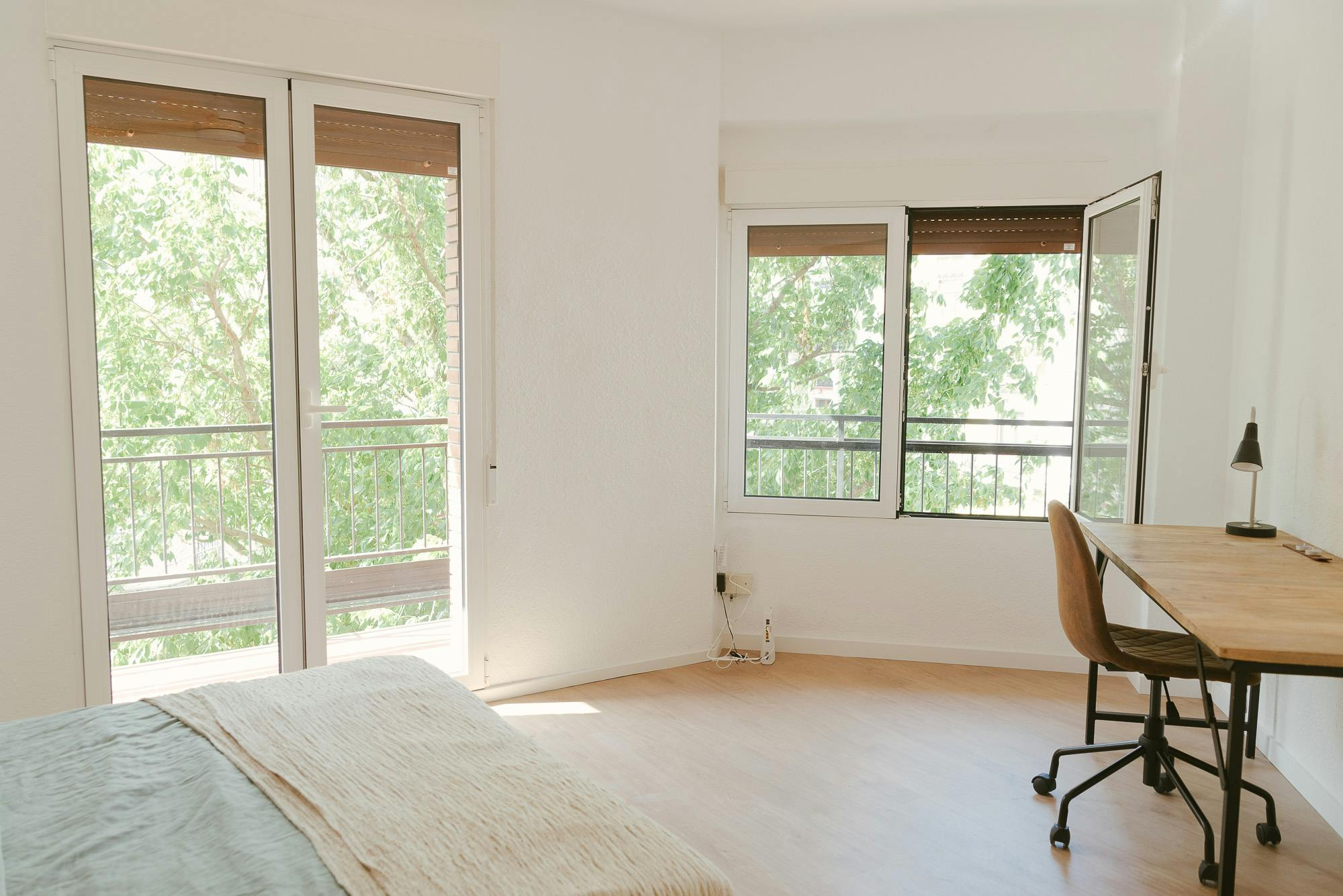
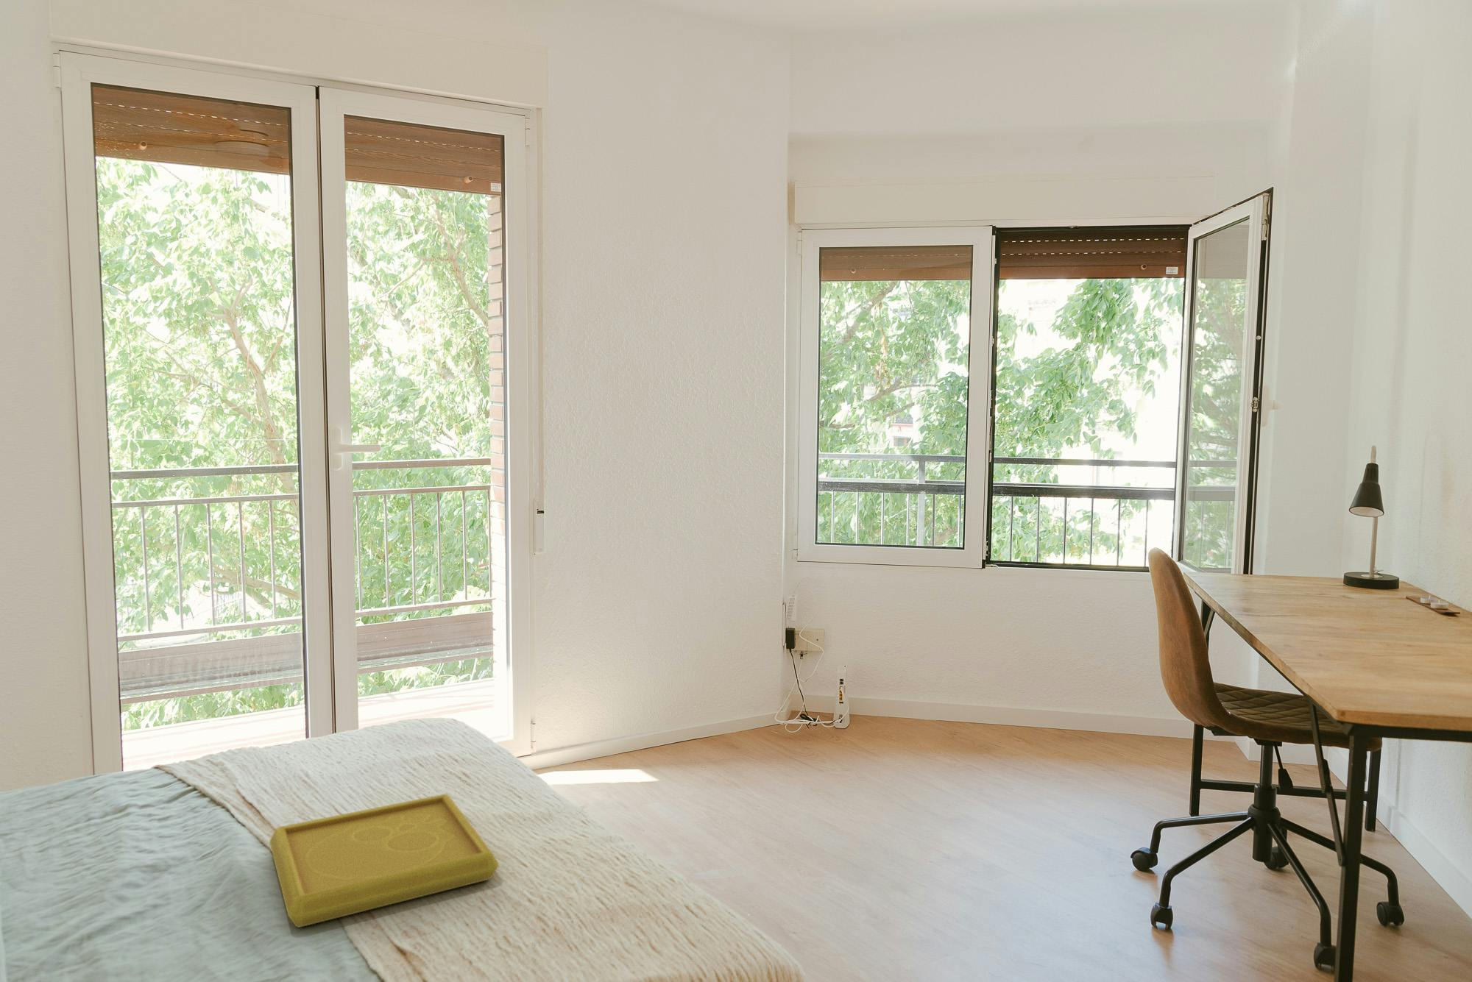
+ serving tray [269,793,499,928]
